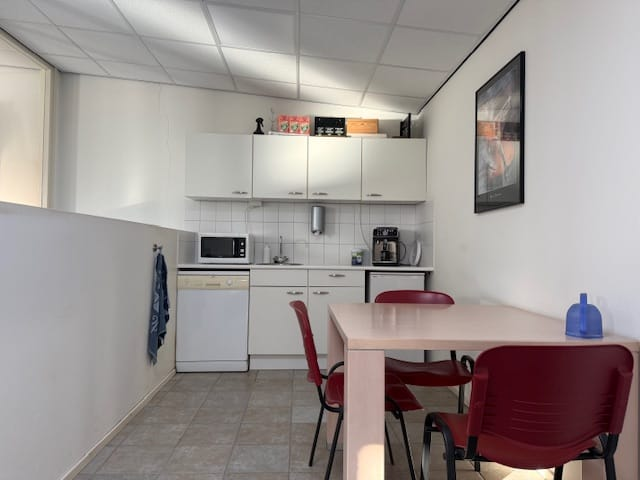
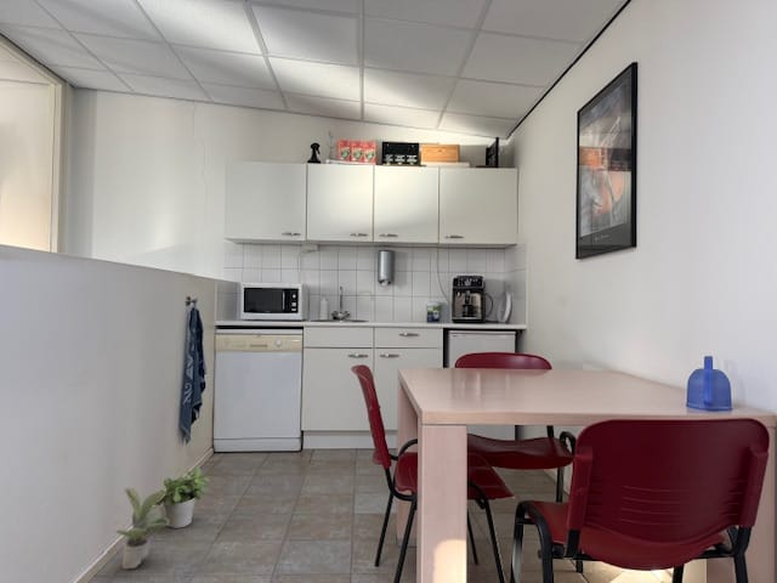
+ potted plant [154,466,210,530]
+ potted plant [114,487,169,571]
